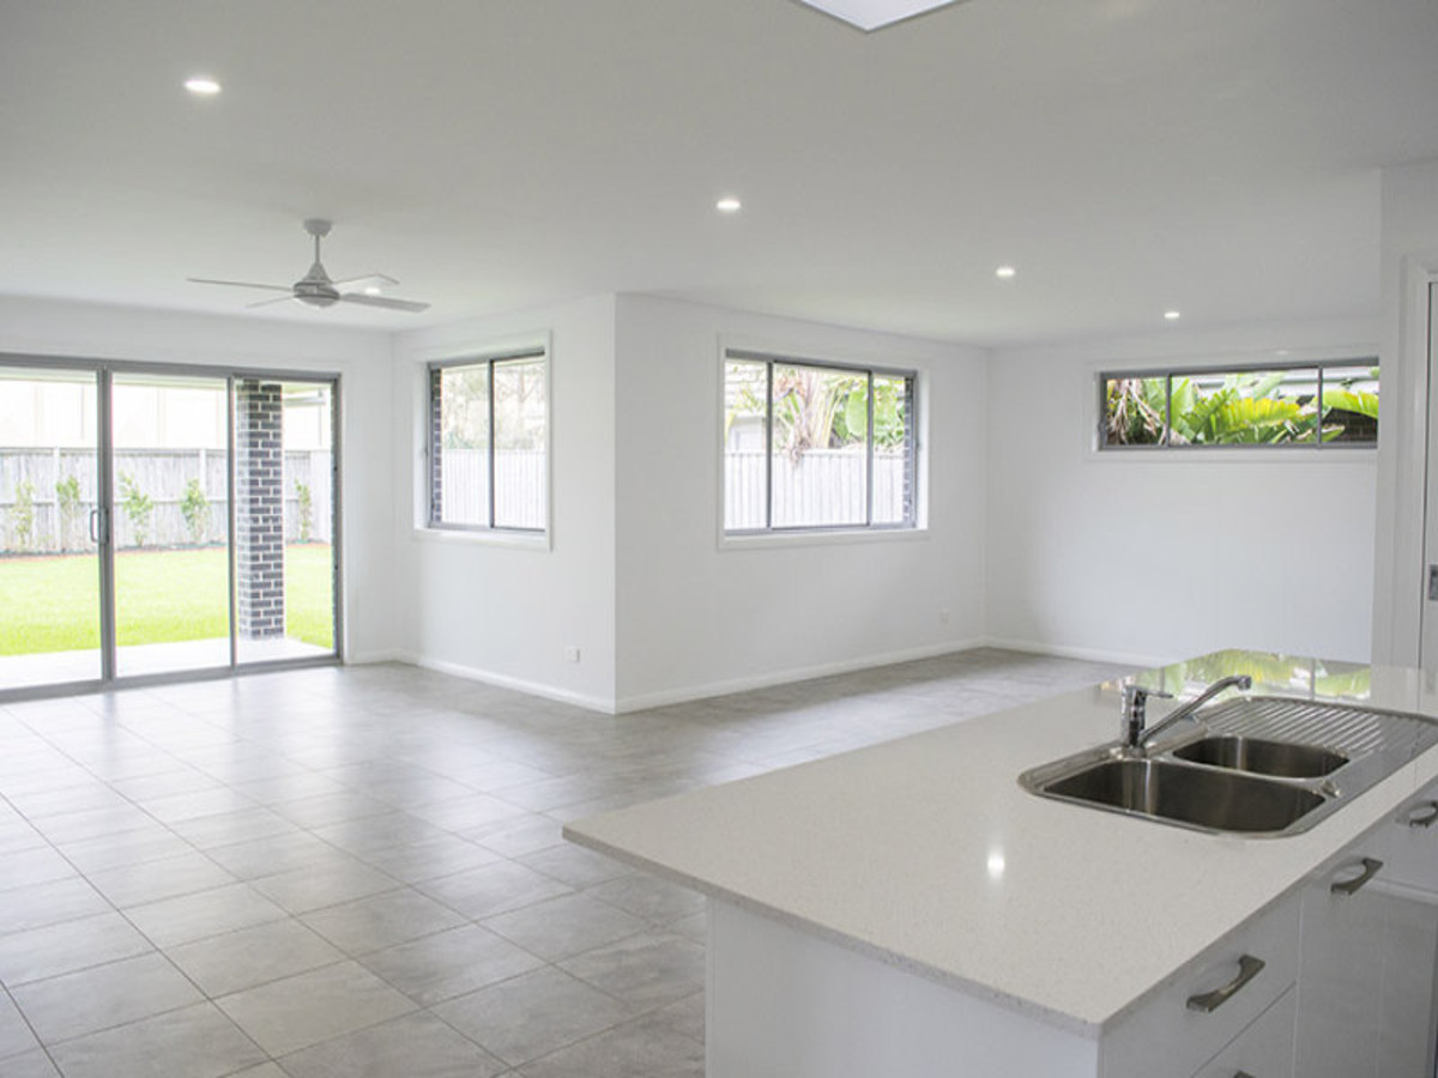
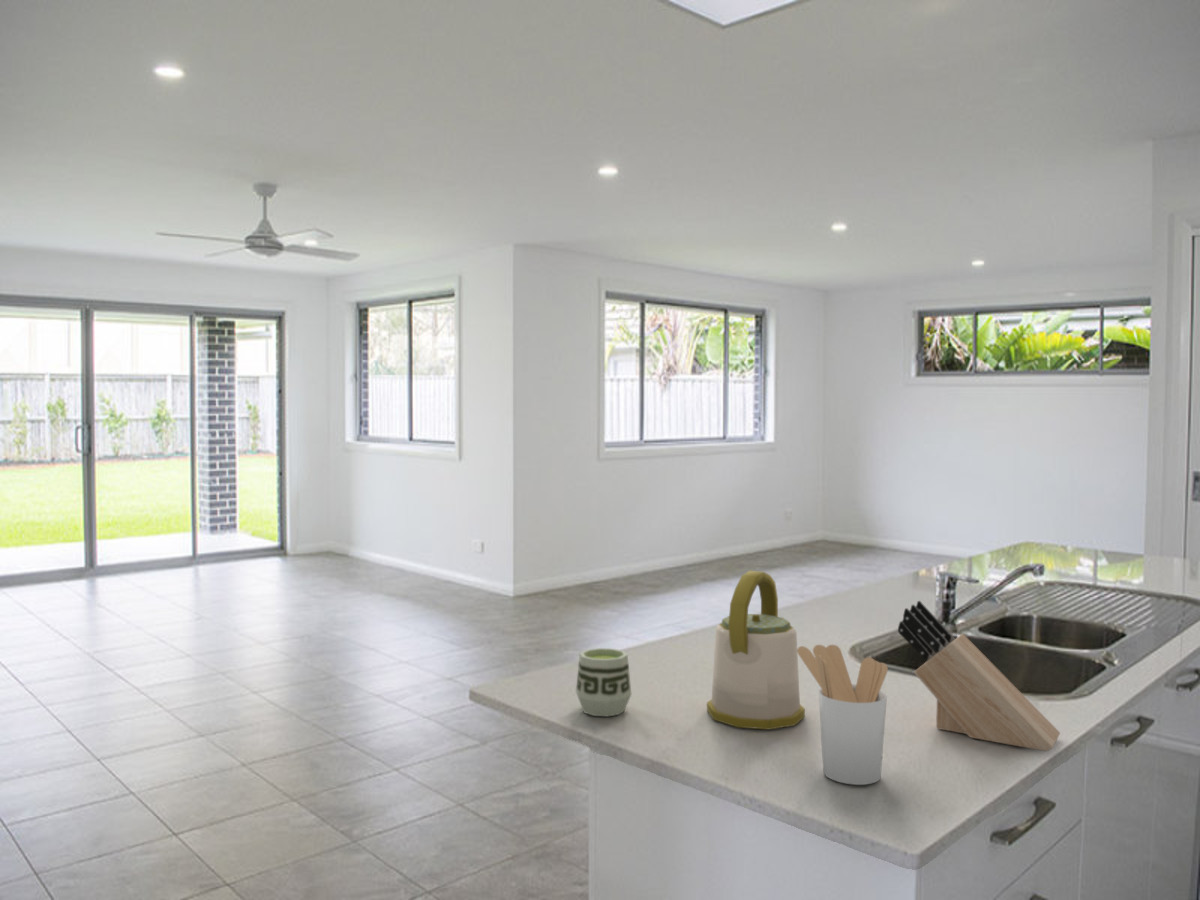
+ utensil holder [797,644,889,786]
+ cup [575,647,632,717]
+ kettle [706,570,806,730]
+ knife block [897,600,1061,752]
